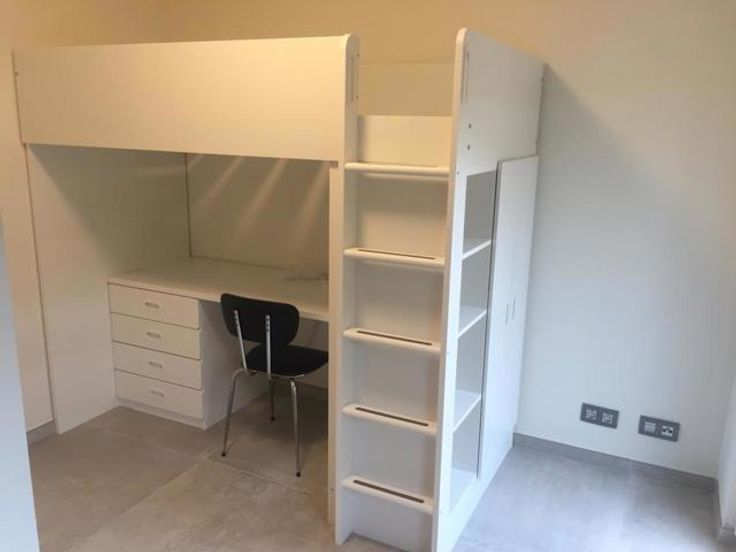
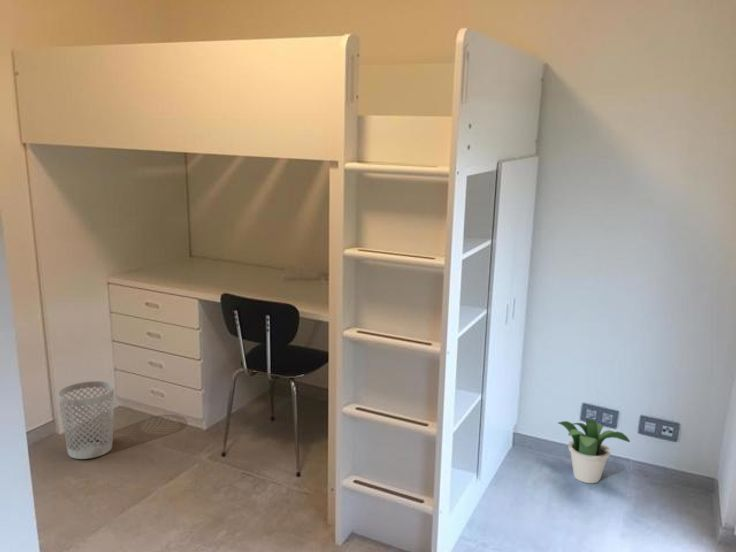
+ potted plant [557,419,631,484]
+ wastebasket [57,380,115,460]
